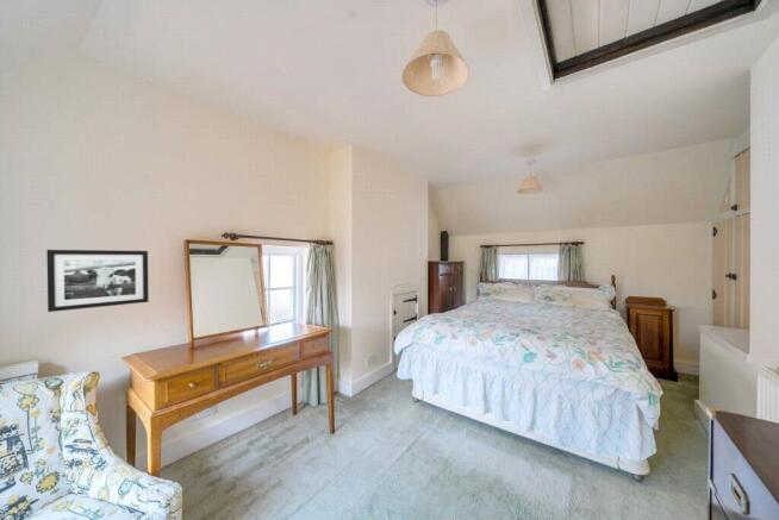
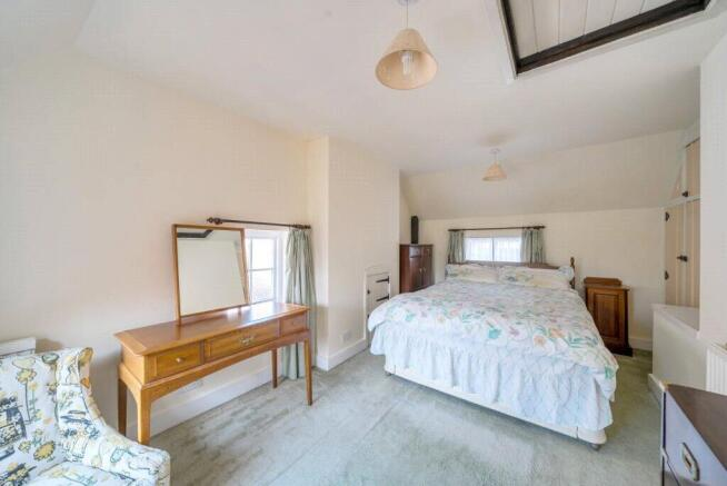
- picture frame [45,249,150,313]
